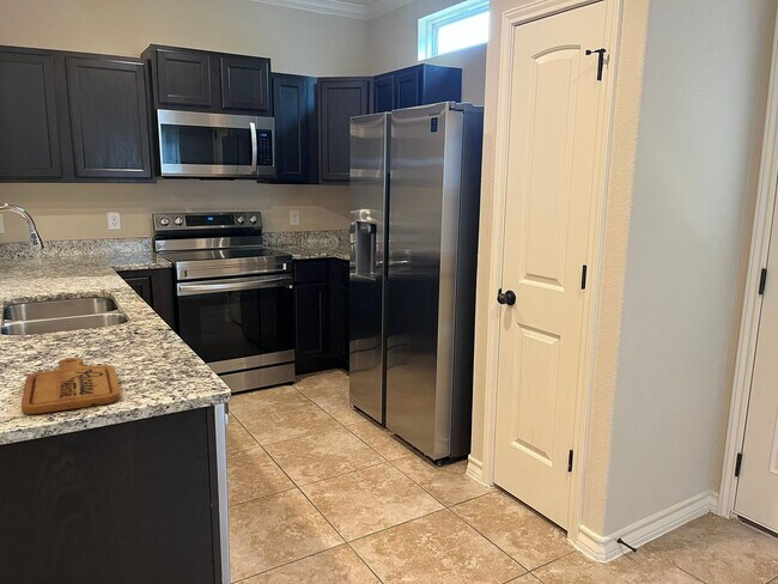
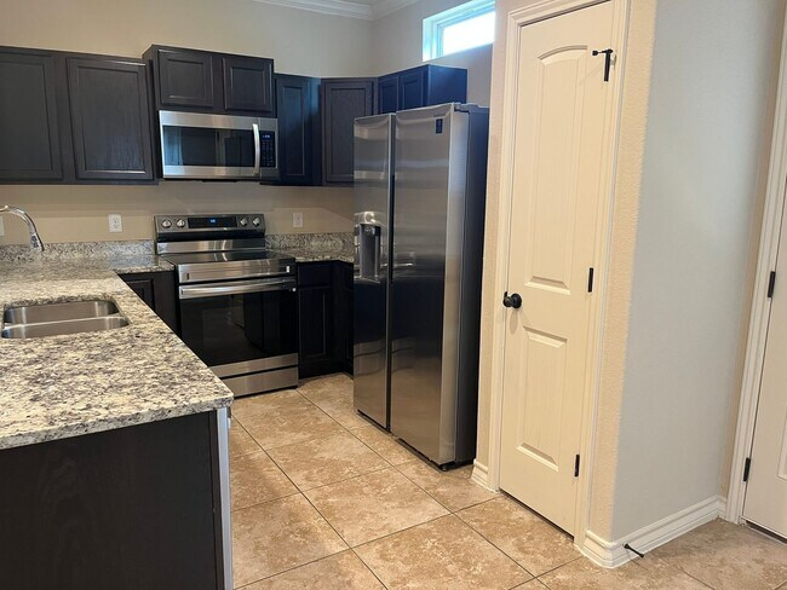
- cutting board [20,357,122,415]
